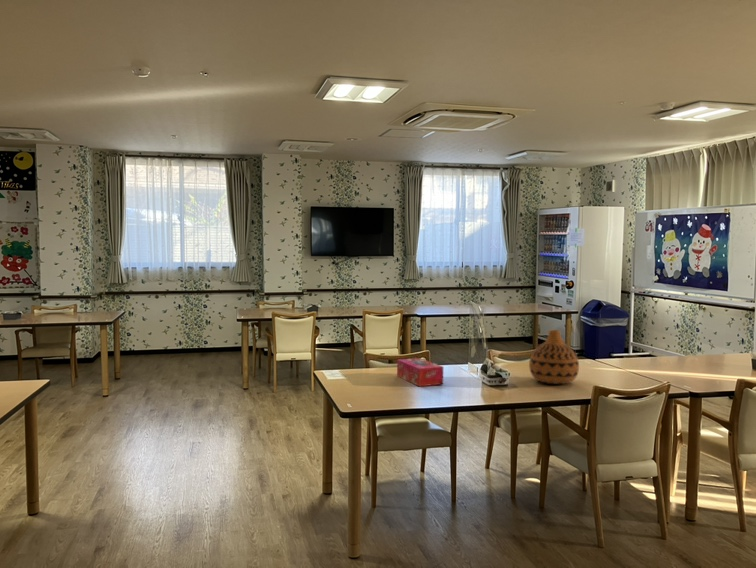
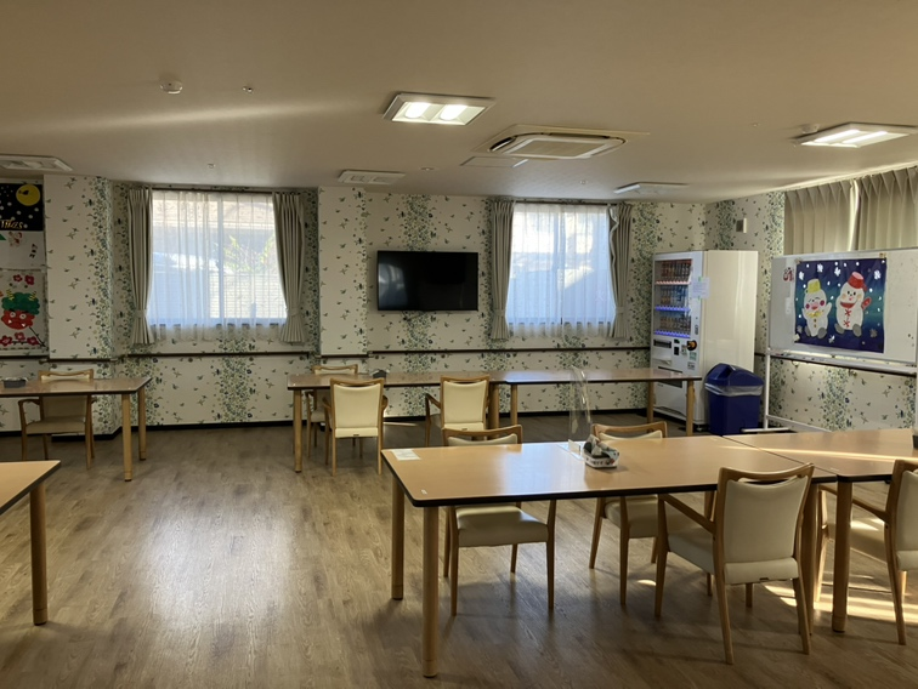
- vase [528,329,580,385]
- tissue box [396,357,444,387]
